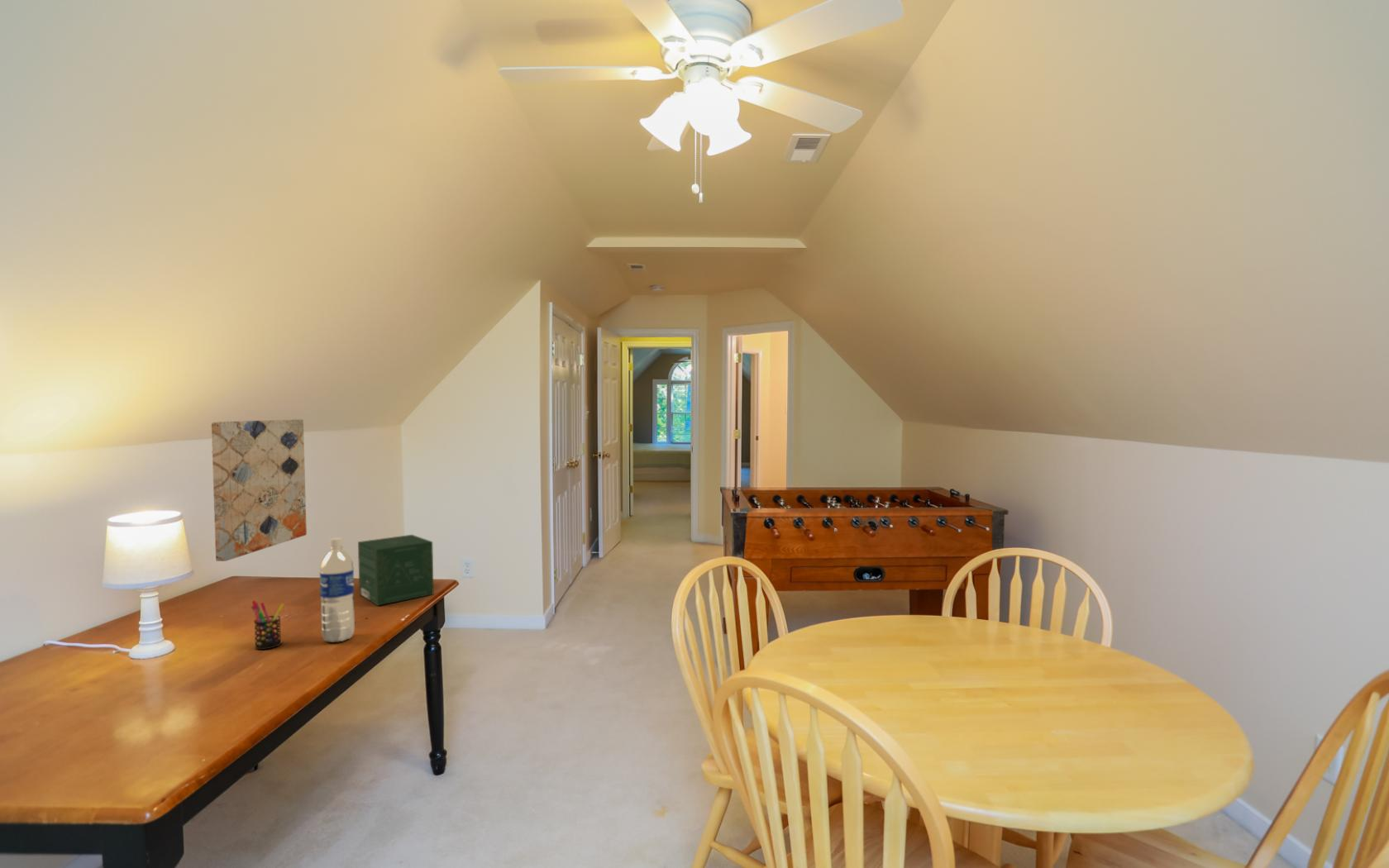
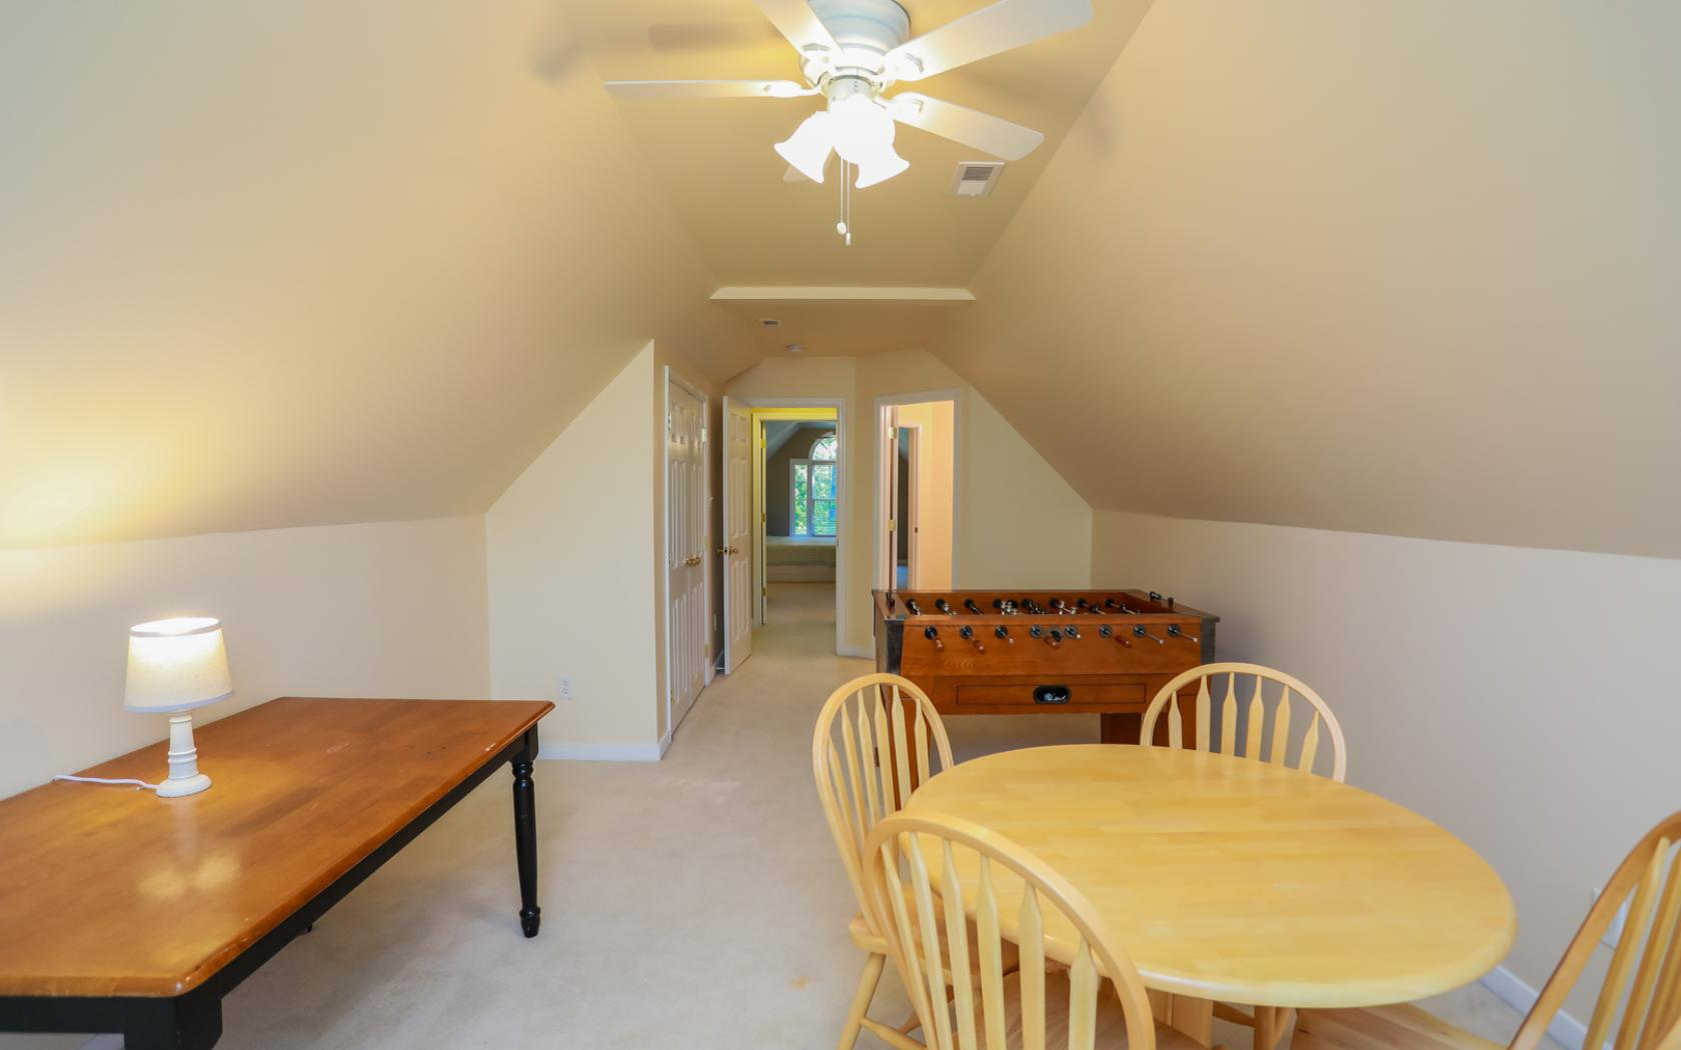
- water bottle [319,537,356,643]
- pen holder [251,599,285,651]
- gift box [357,534,434,606]
- wall art [211,418,308,562]
